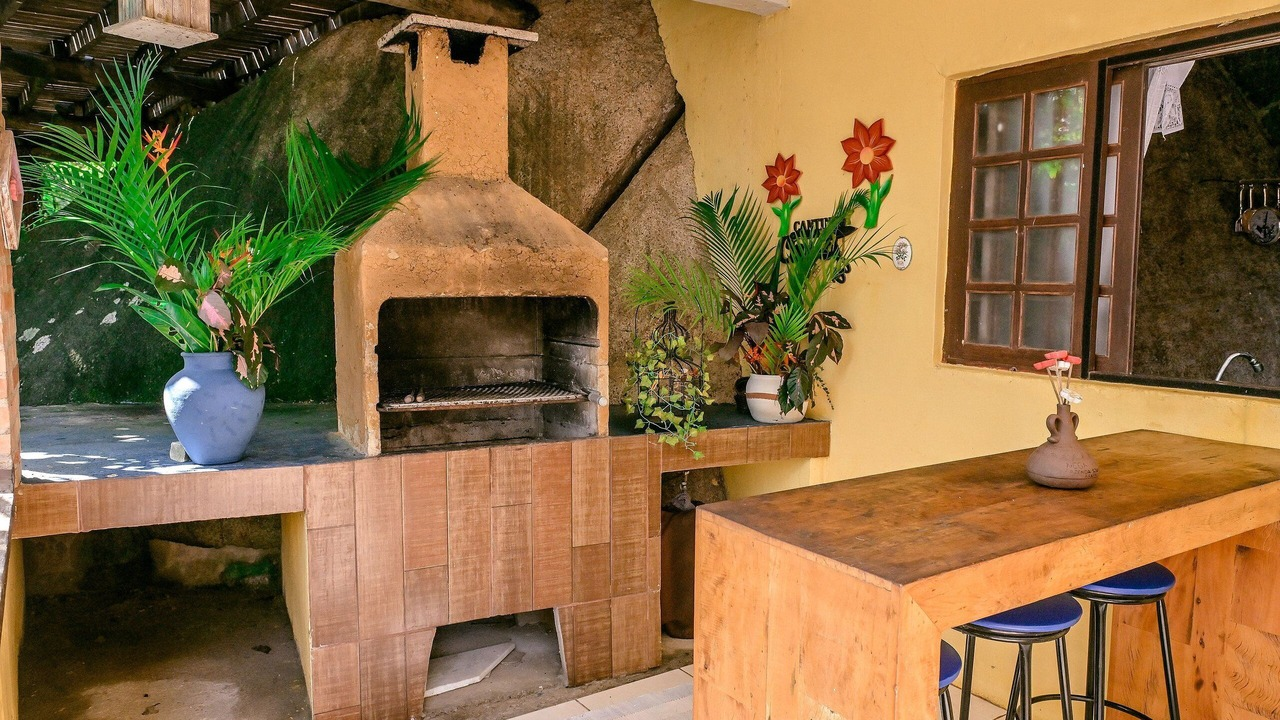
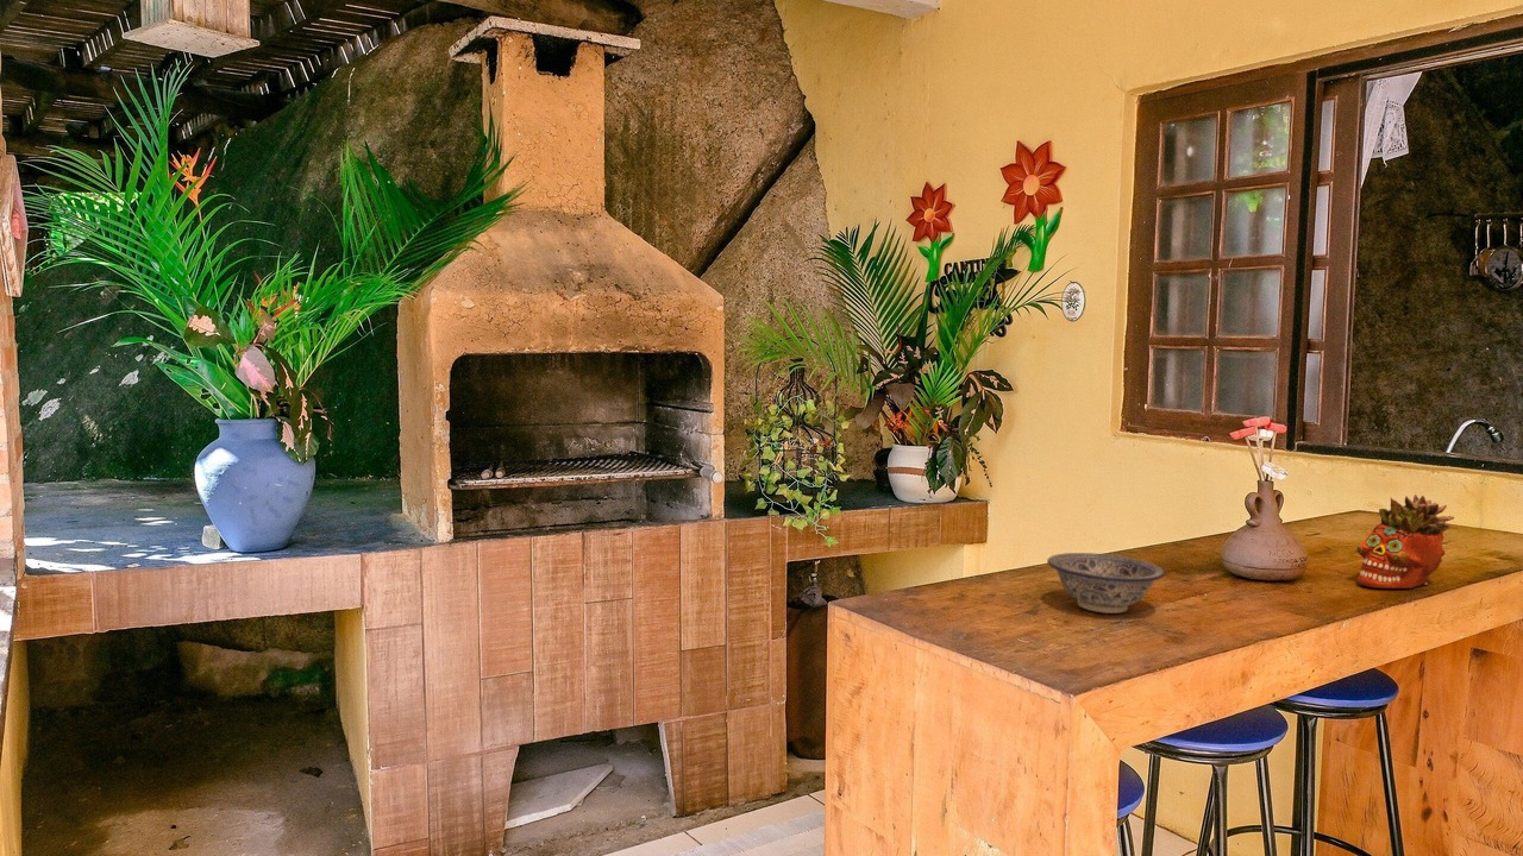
+ succulent planter [1355,493,1455,590]
+ bowl [1046,552,1166,615]
